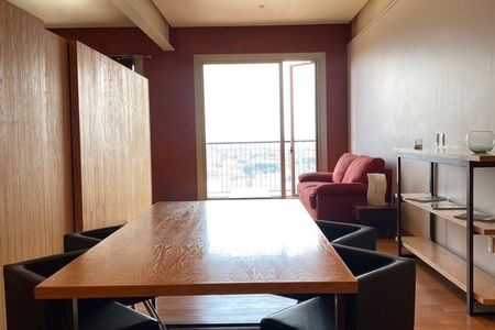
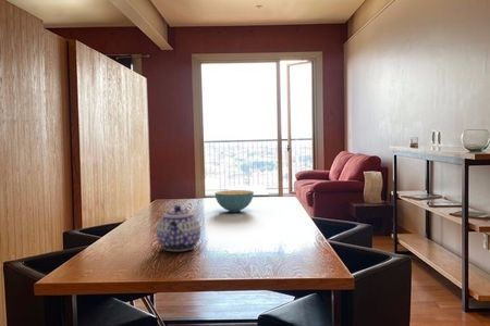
+ cereal bowl [213,189,255,213]
+ teapot [156,204,201,252]
